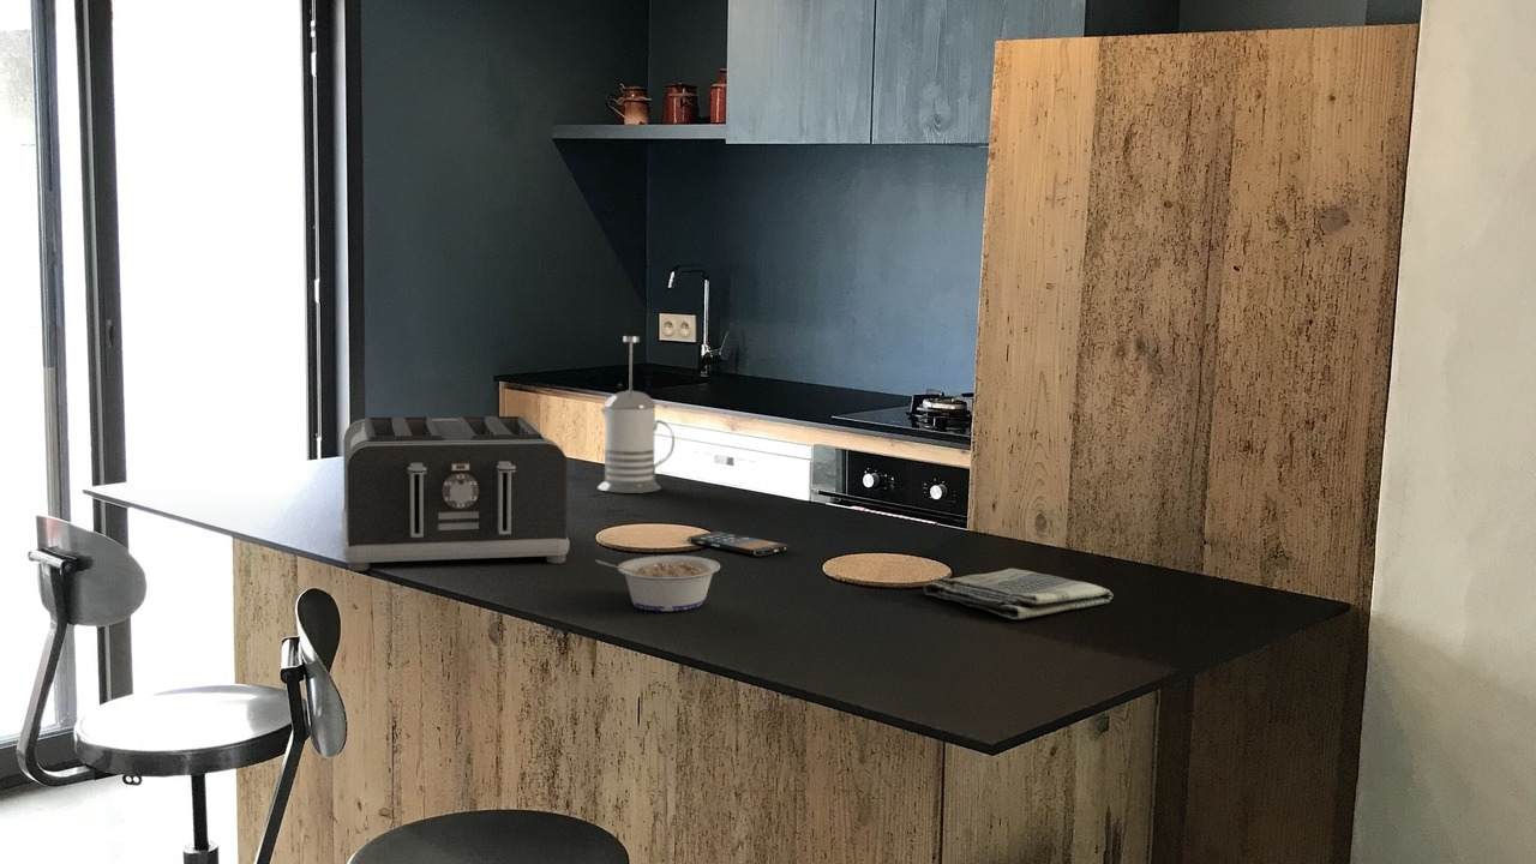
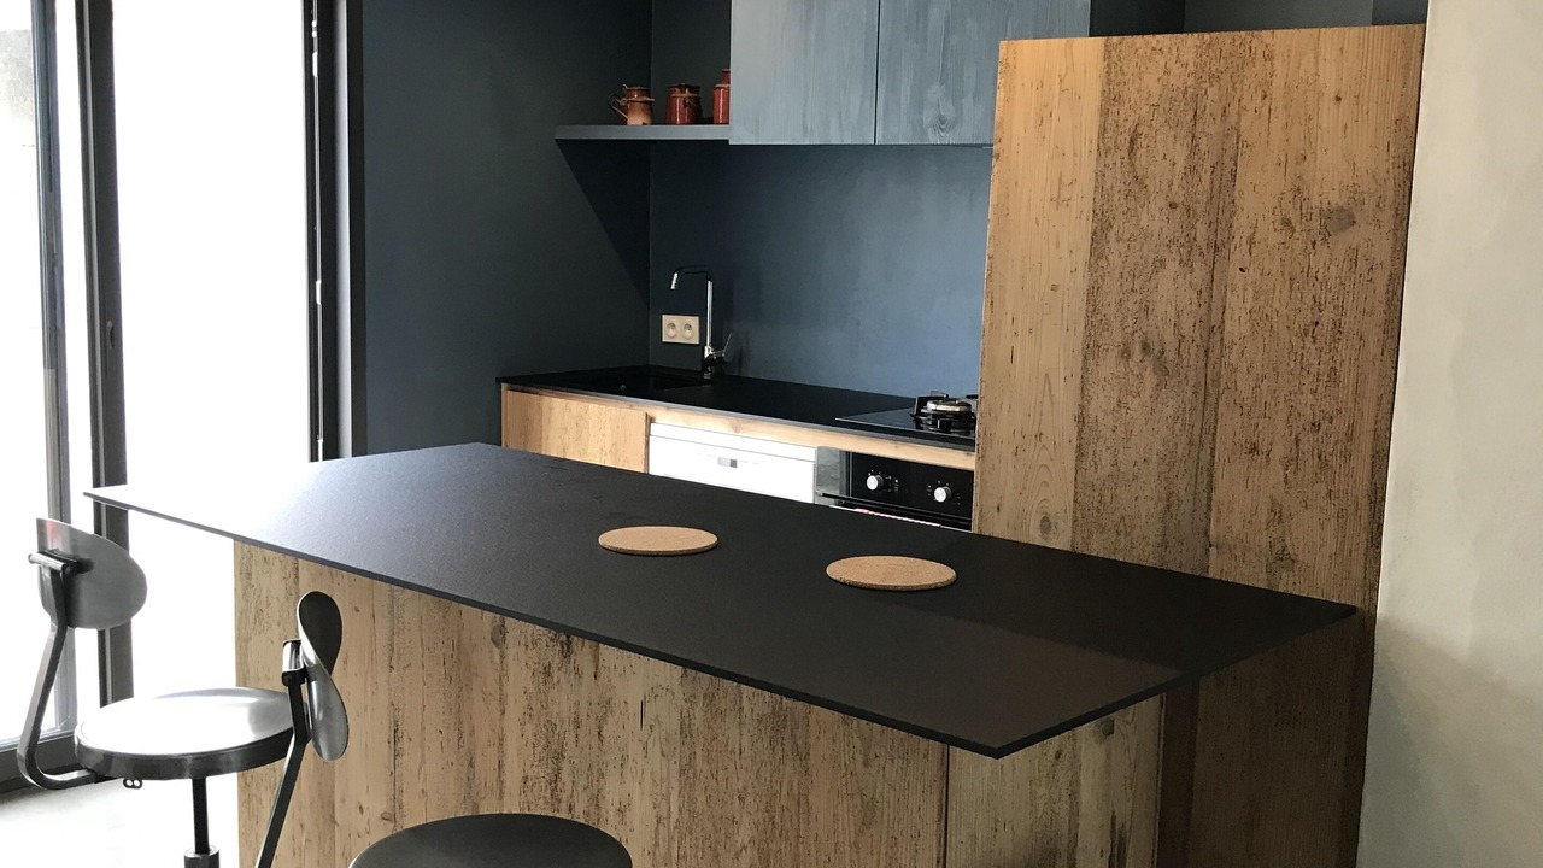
- french press [596,335,676,494]
- smartphone [686,530,790,557]
- legume [595,554,721,612]
- toaster [341,415,570,572]
- dish towel [923,566,1114,620]
